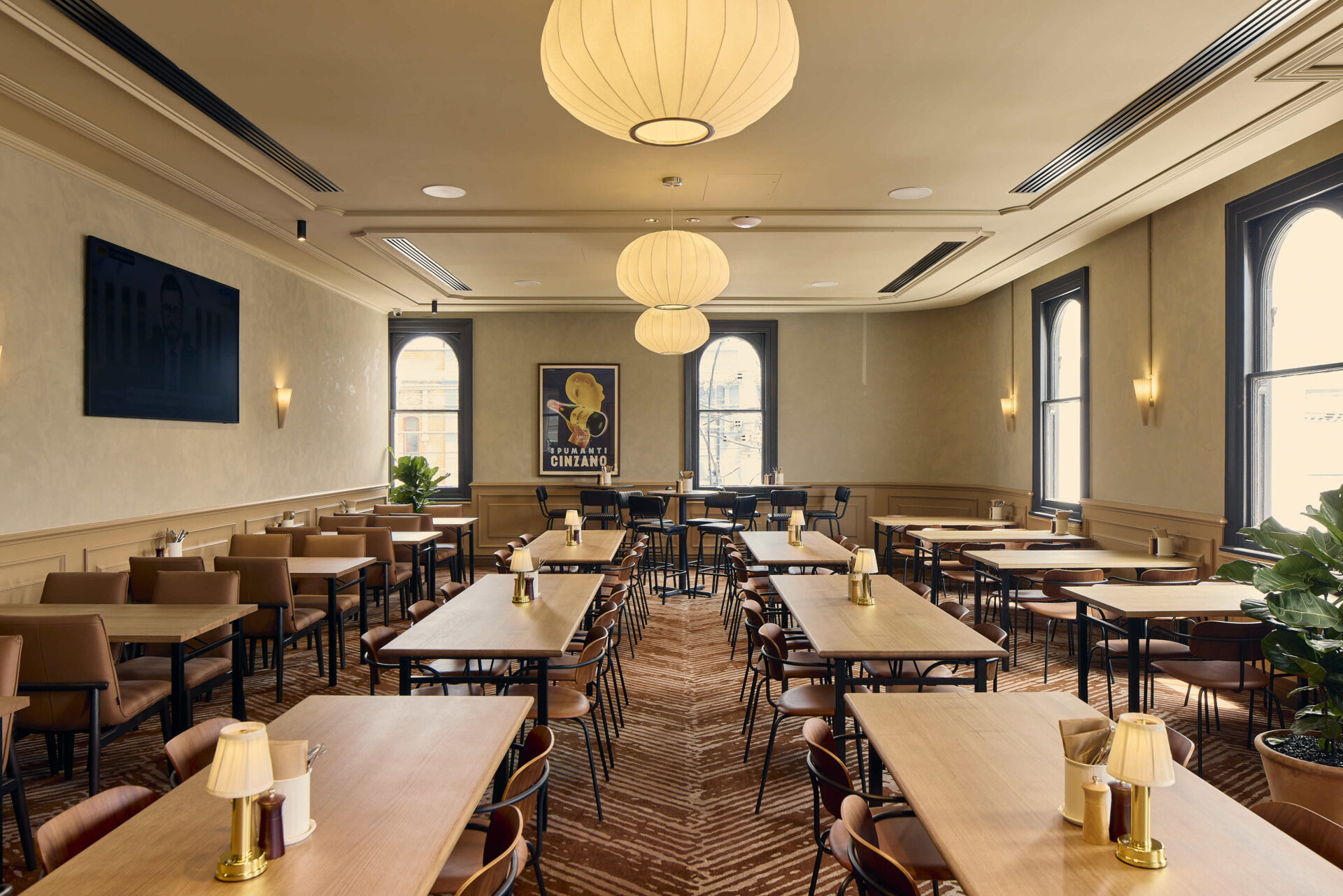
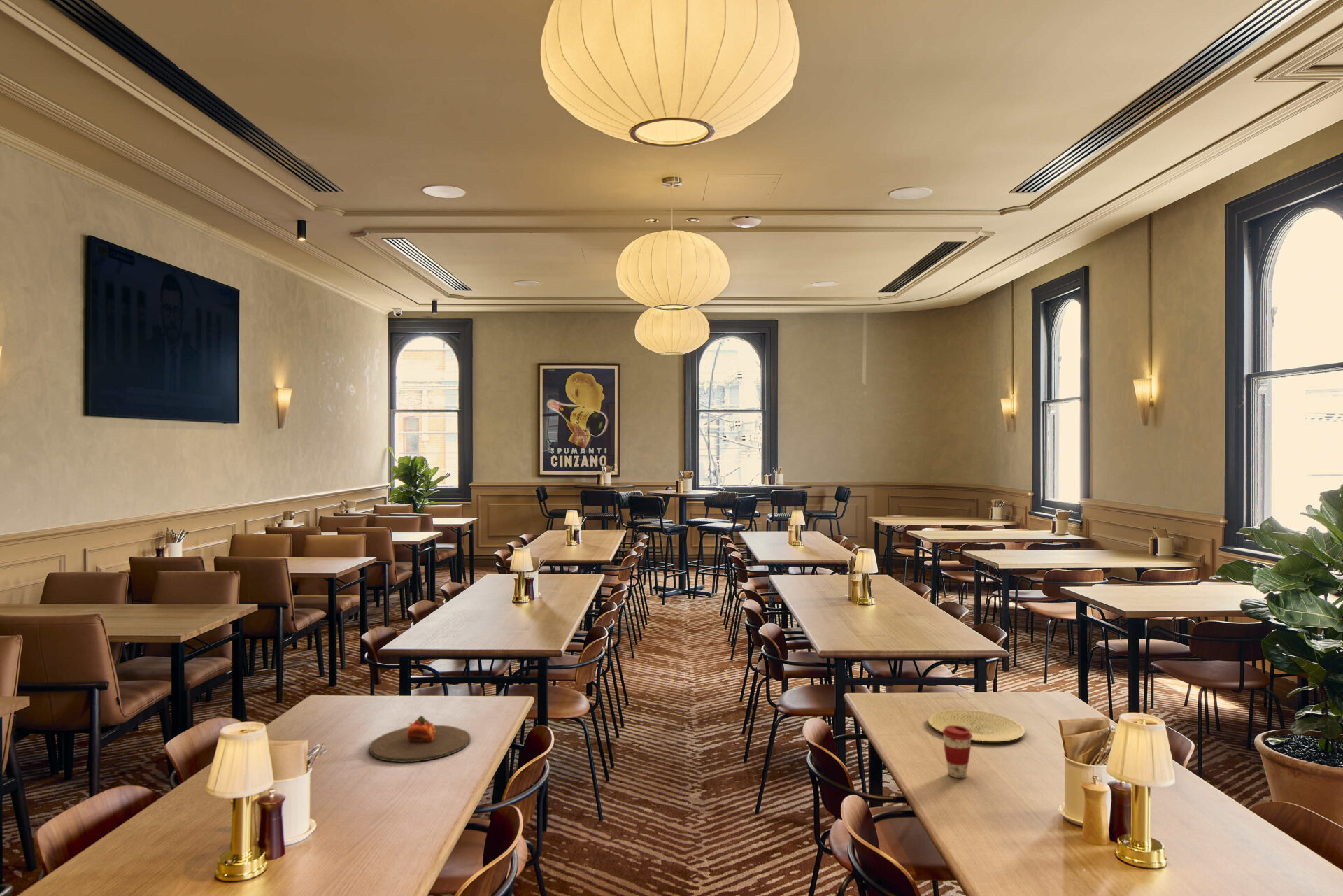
+ coffee cup [941,725,972,778]
+ plate [927,709,1025,742]
+ plate [369,715,471,763]
